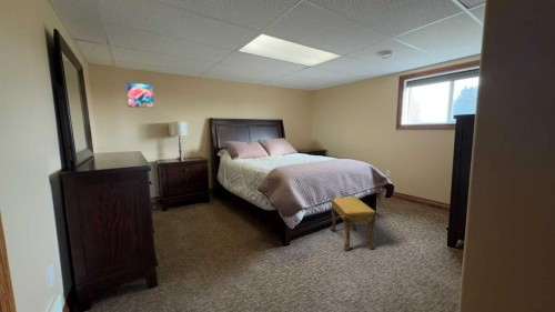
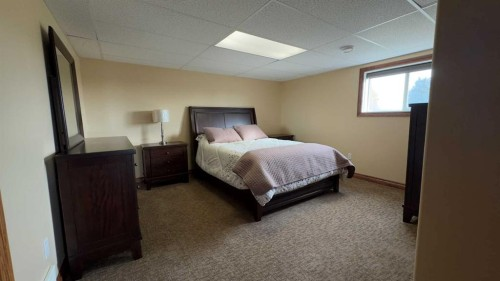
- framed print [124,81,155,109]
- footstool [330,195,376,252]
